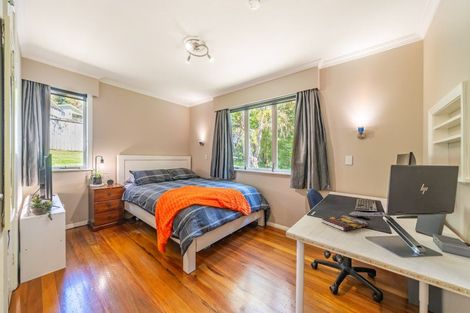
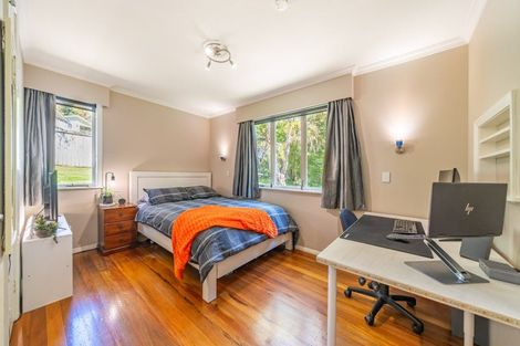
- book [321,214,370,232]
